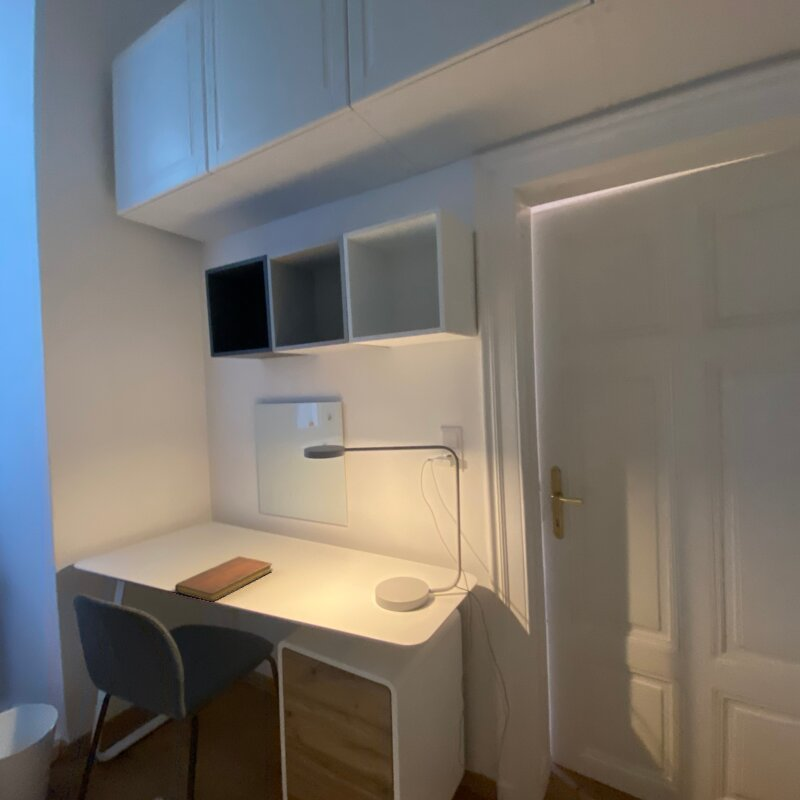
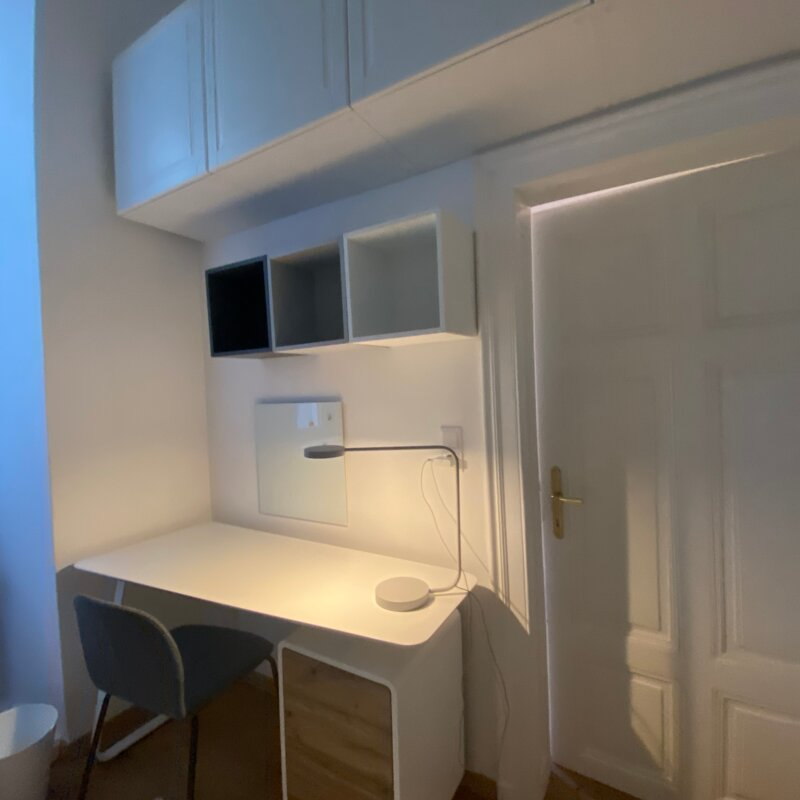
- notebook [174,555,274,603]
